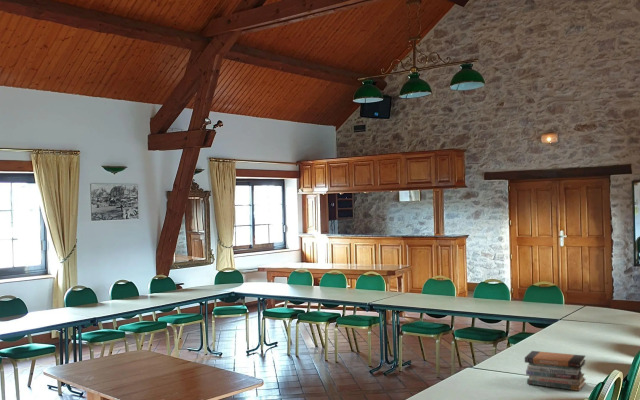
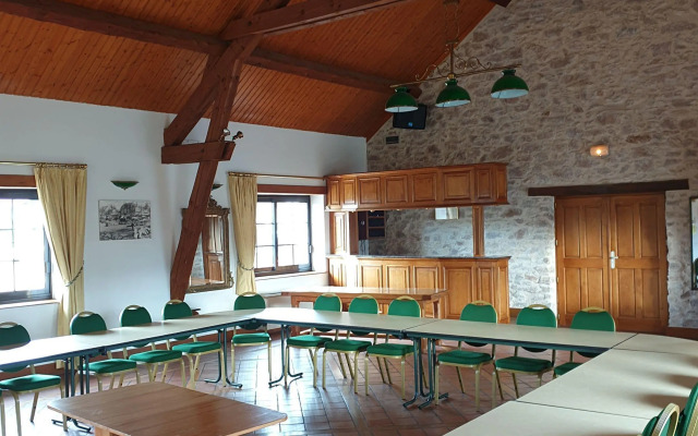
- book stack [524,350,587,392]
